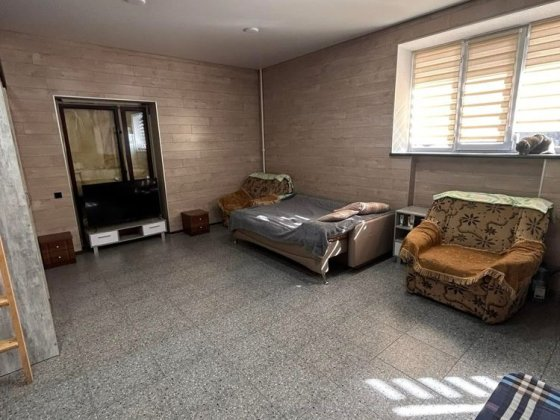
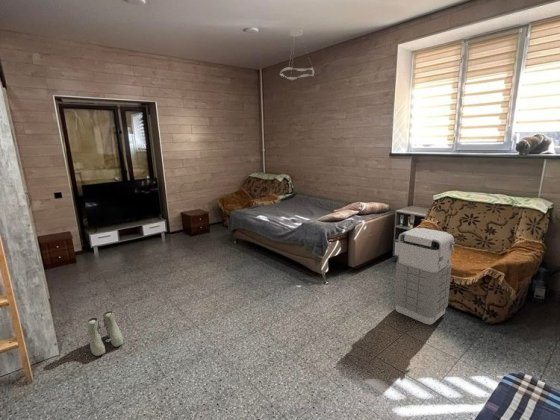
+ boots [86,310,124,357]
+ grenade [393,227,456,326]
+ ceiling light [279,27,315,81]
